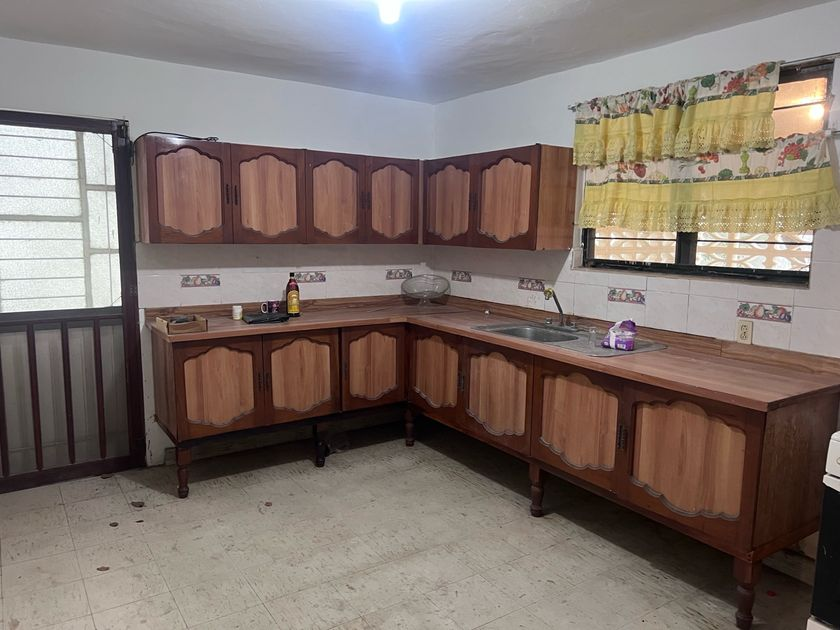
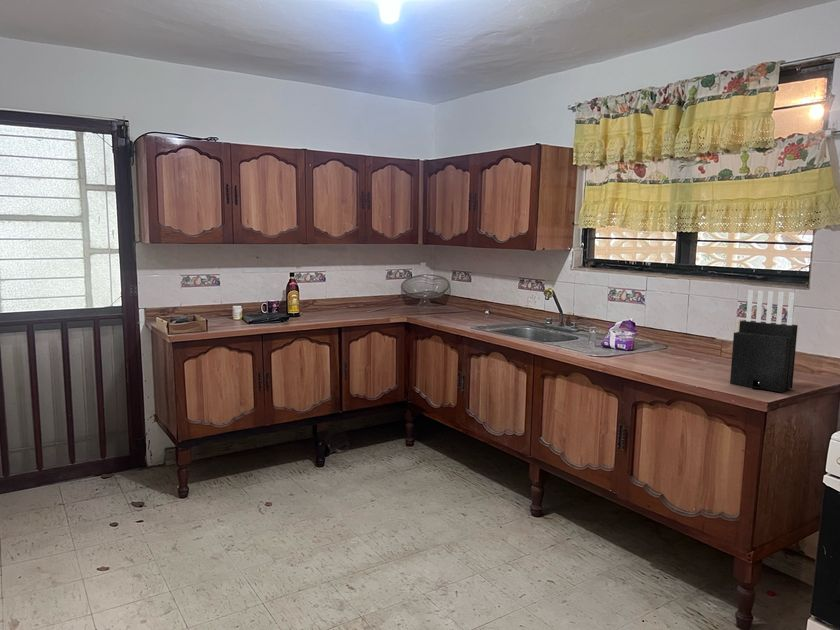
+ knife block [729,289,799,393]
